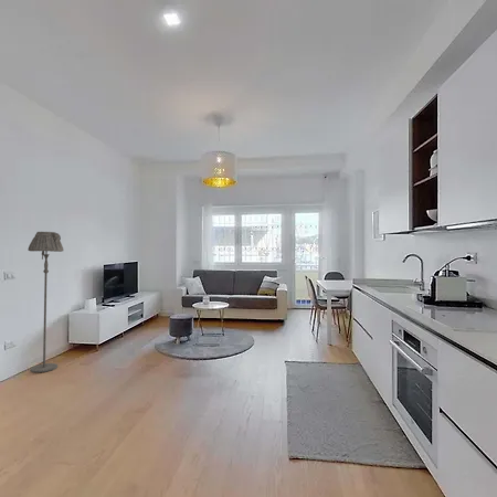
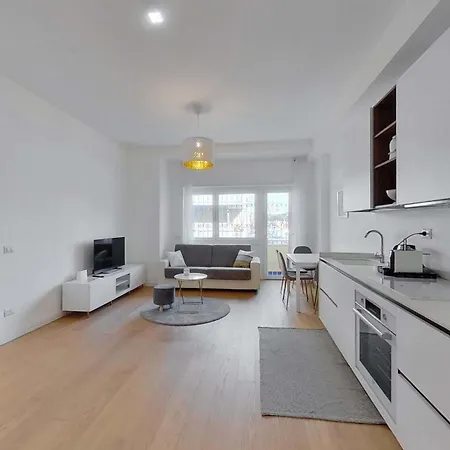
- floor lamp [27,231,64,373]
